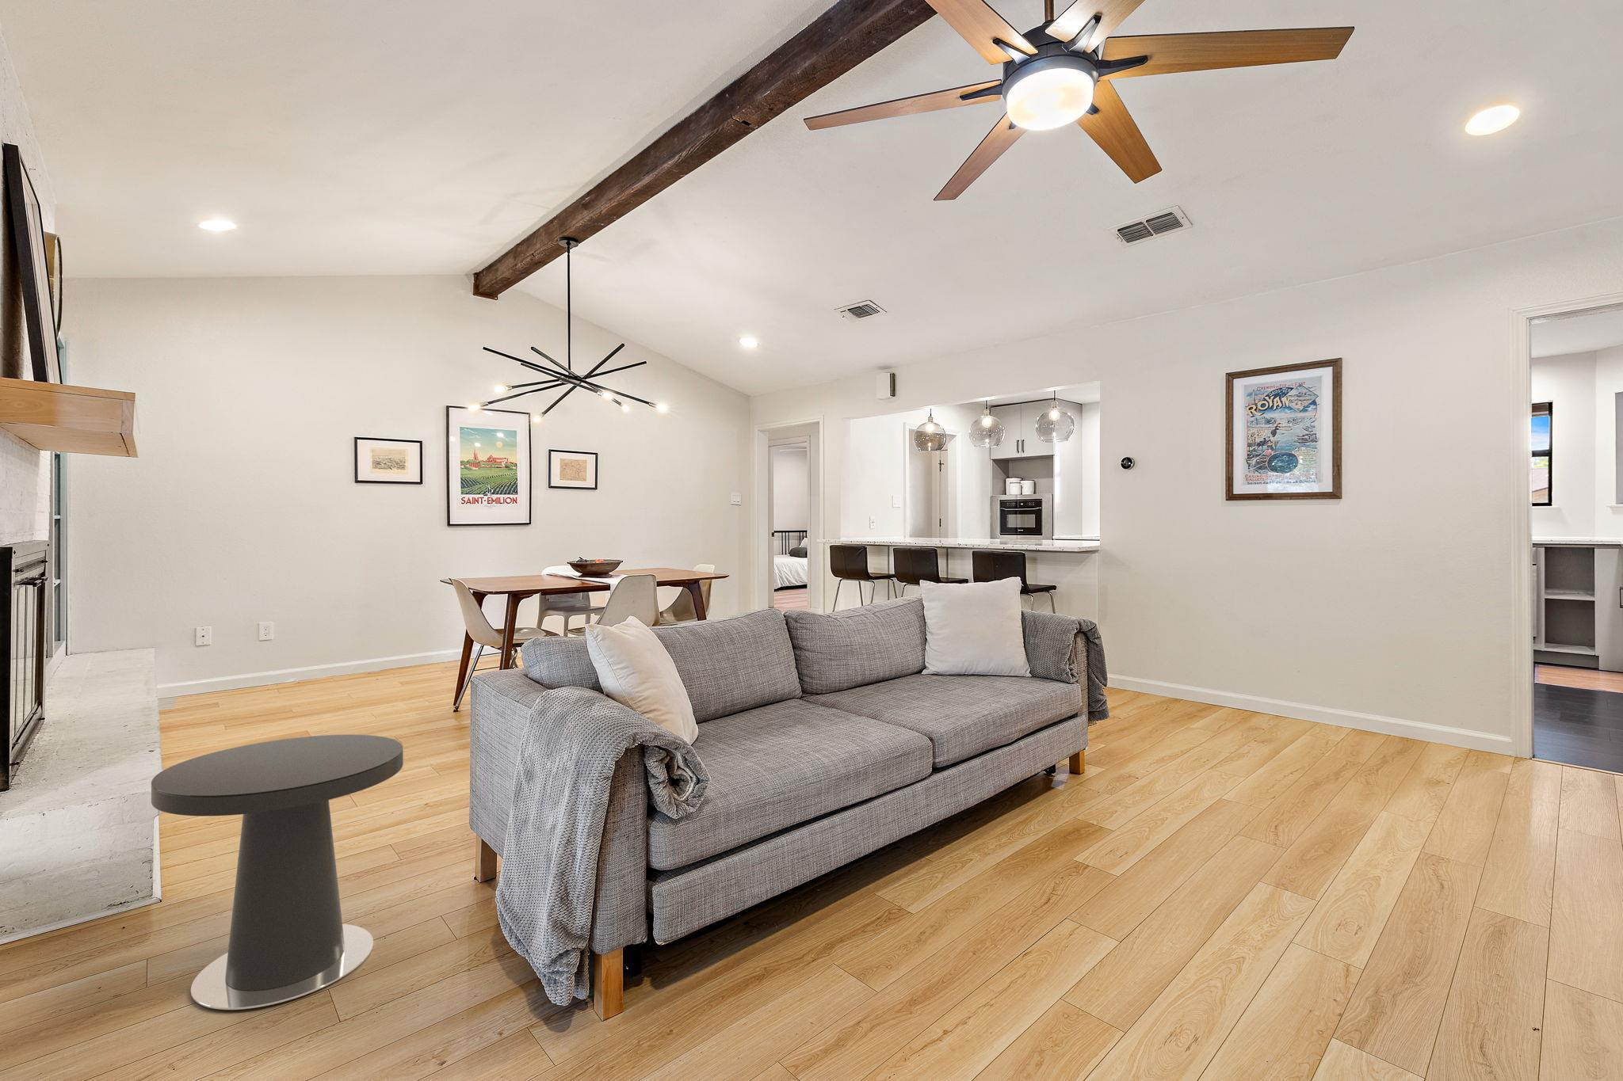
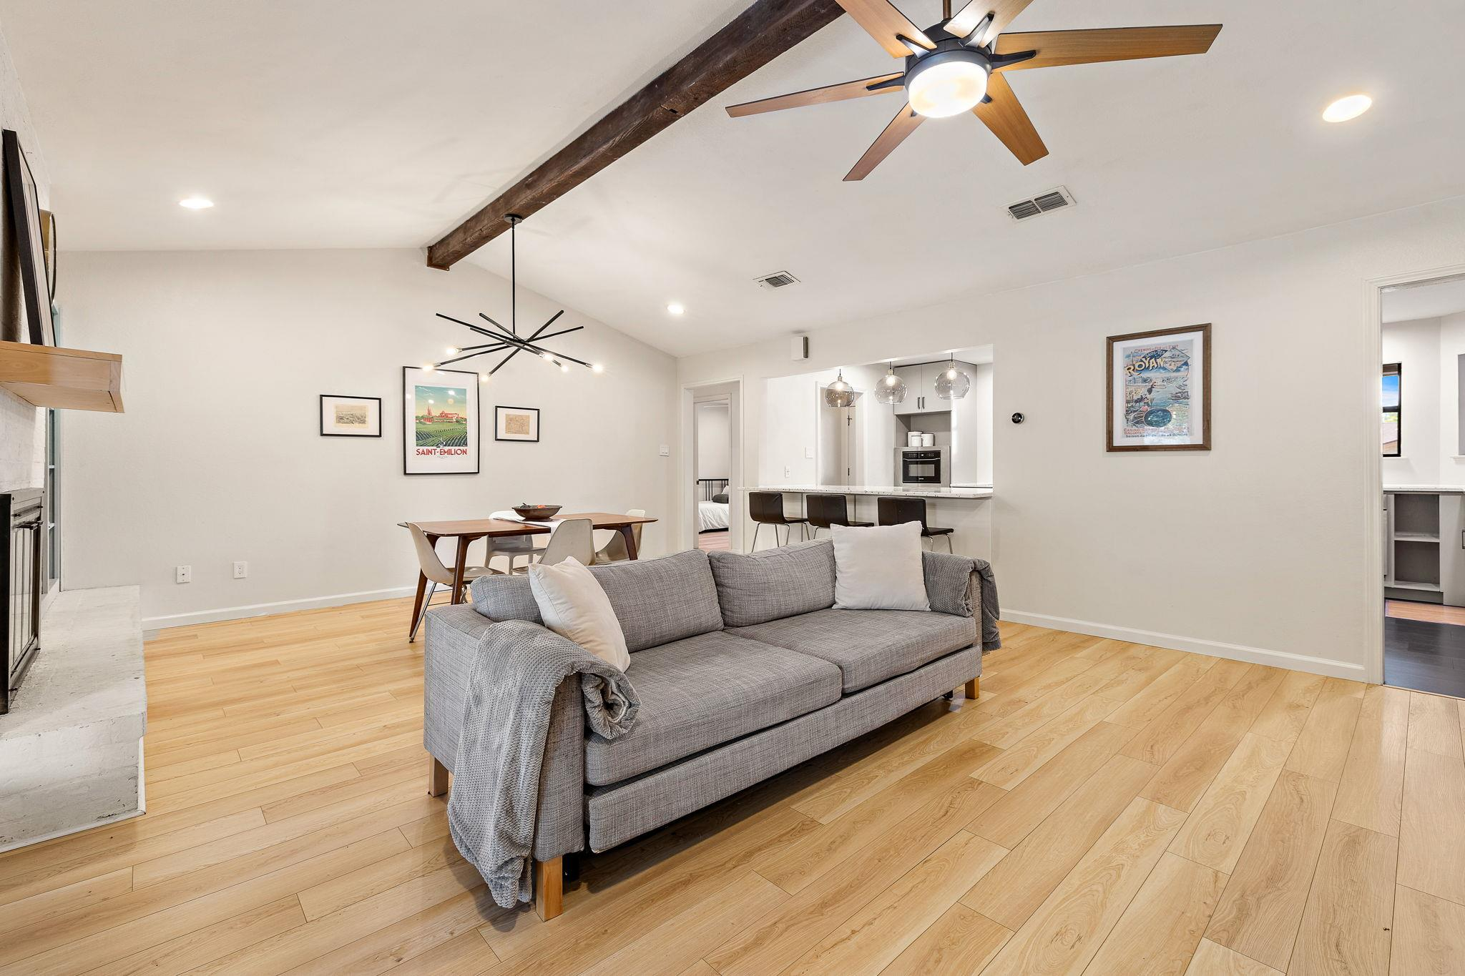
- side table [151,734,404,1011]
